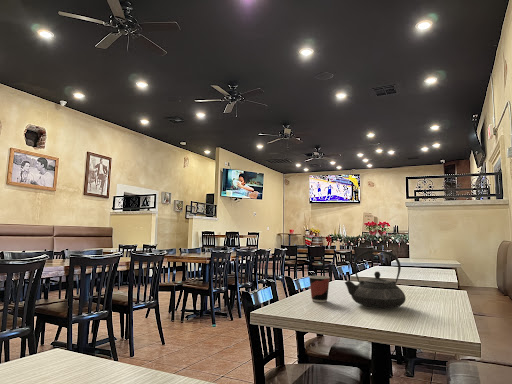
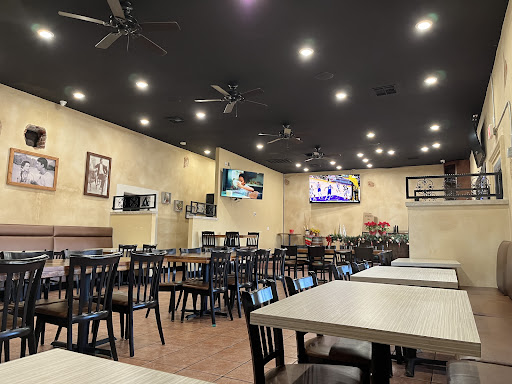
- cup [308,275,331,303]
- teapot [344,249,407,309]
